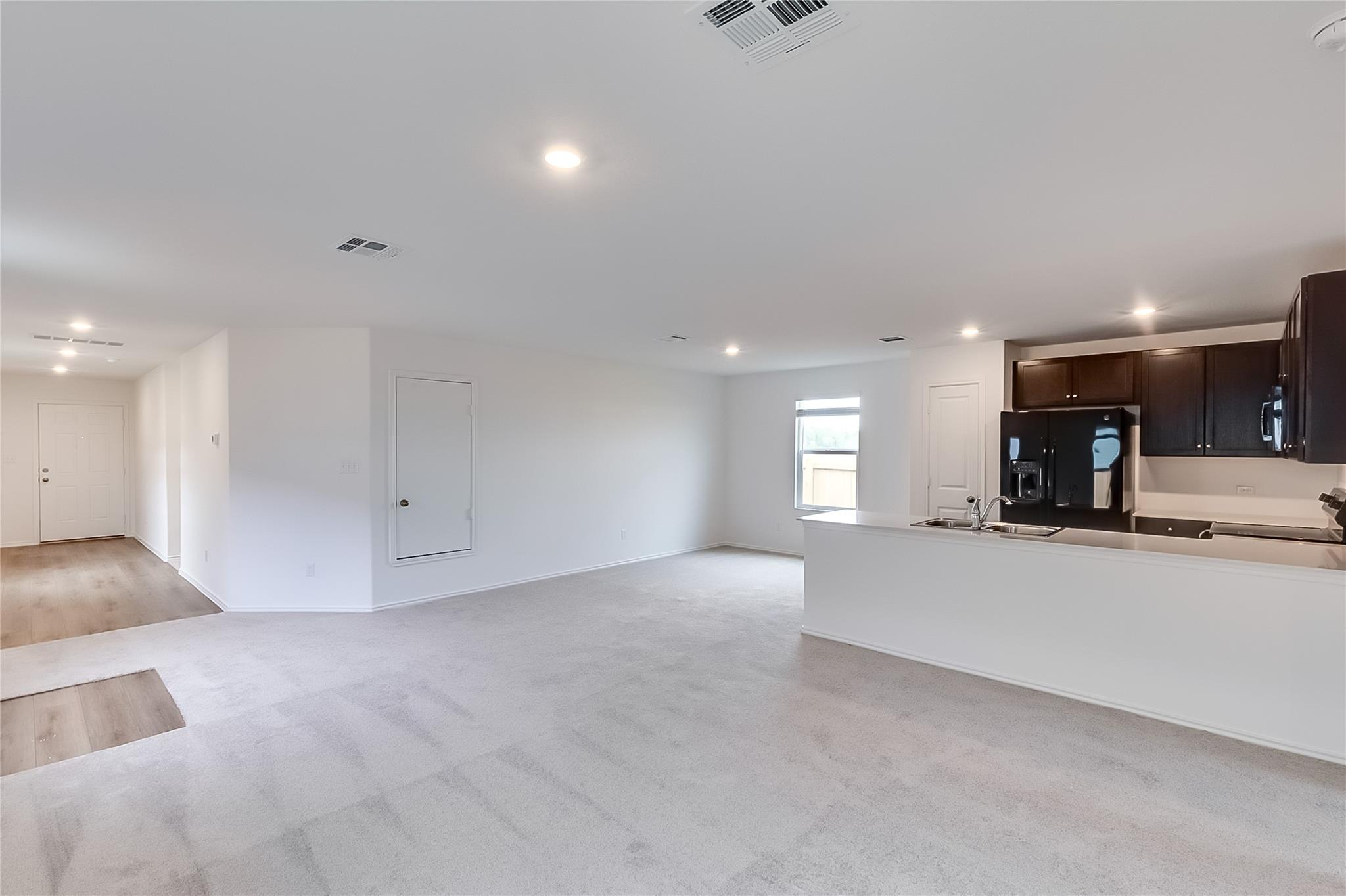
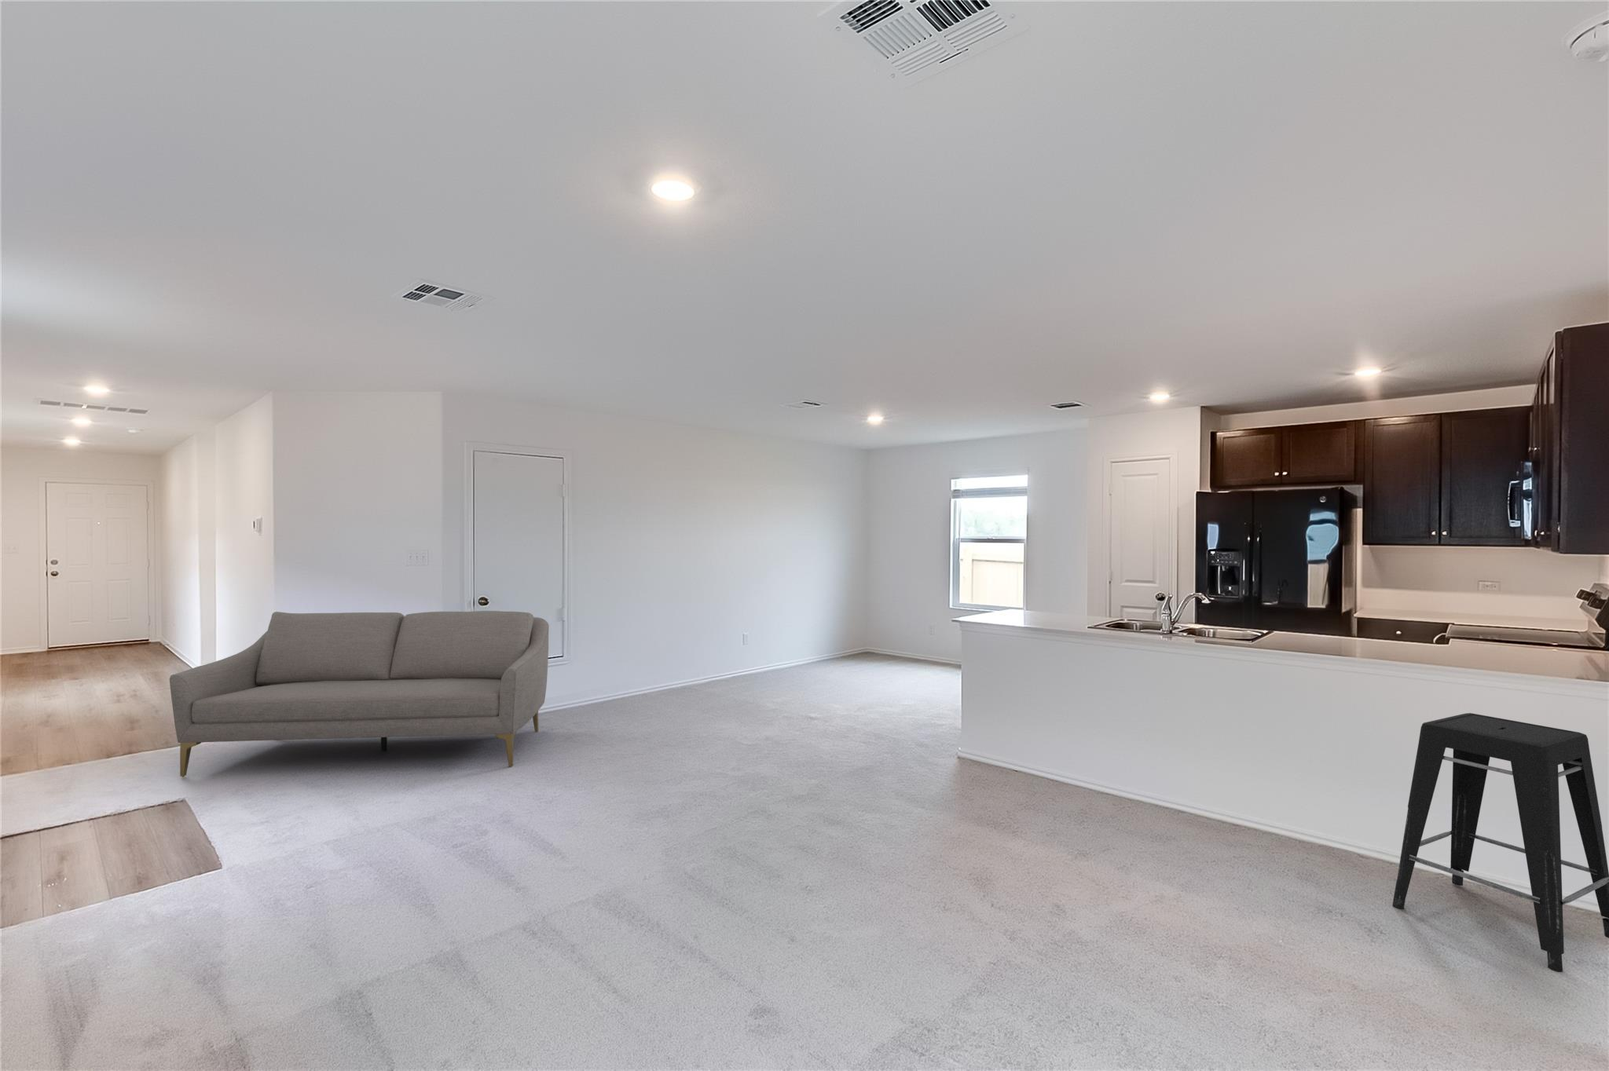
+ sofa [169,610,550,778]
+ stool [1391,712,1609,973]
